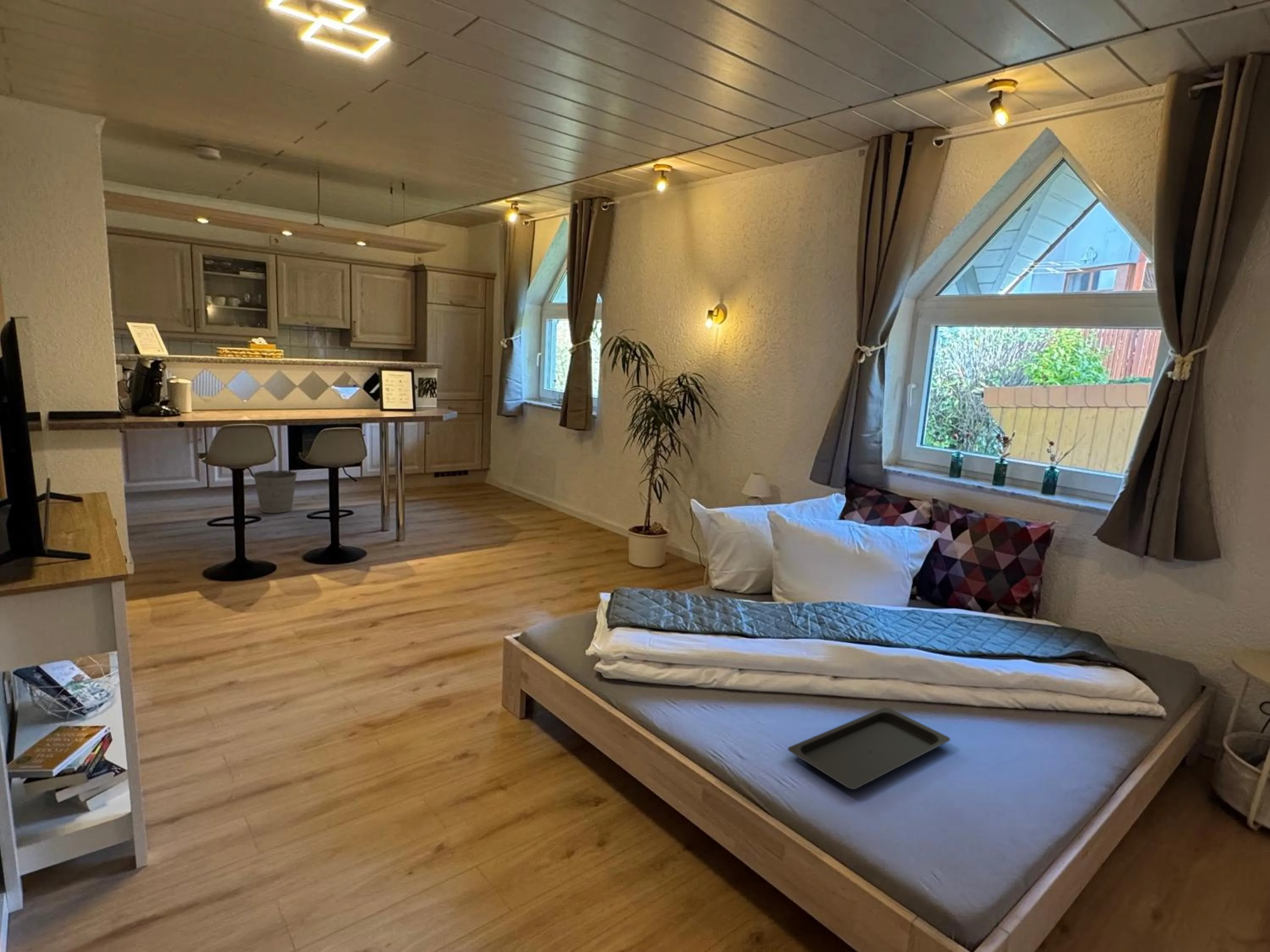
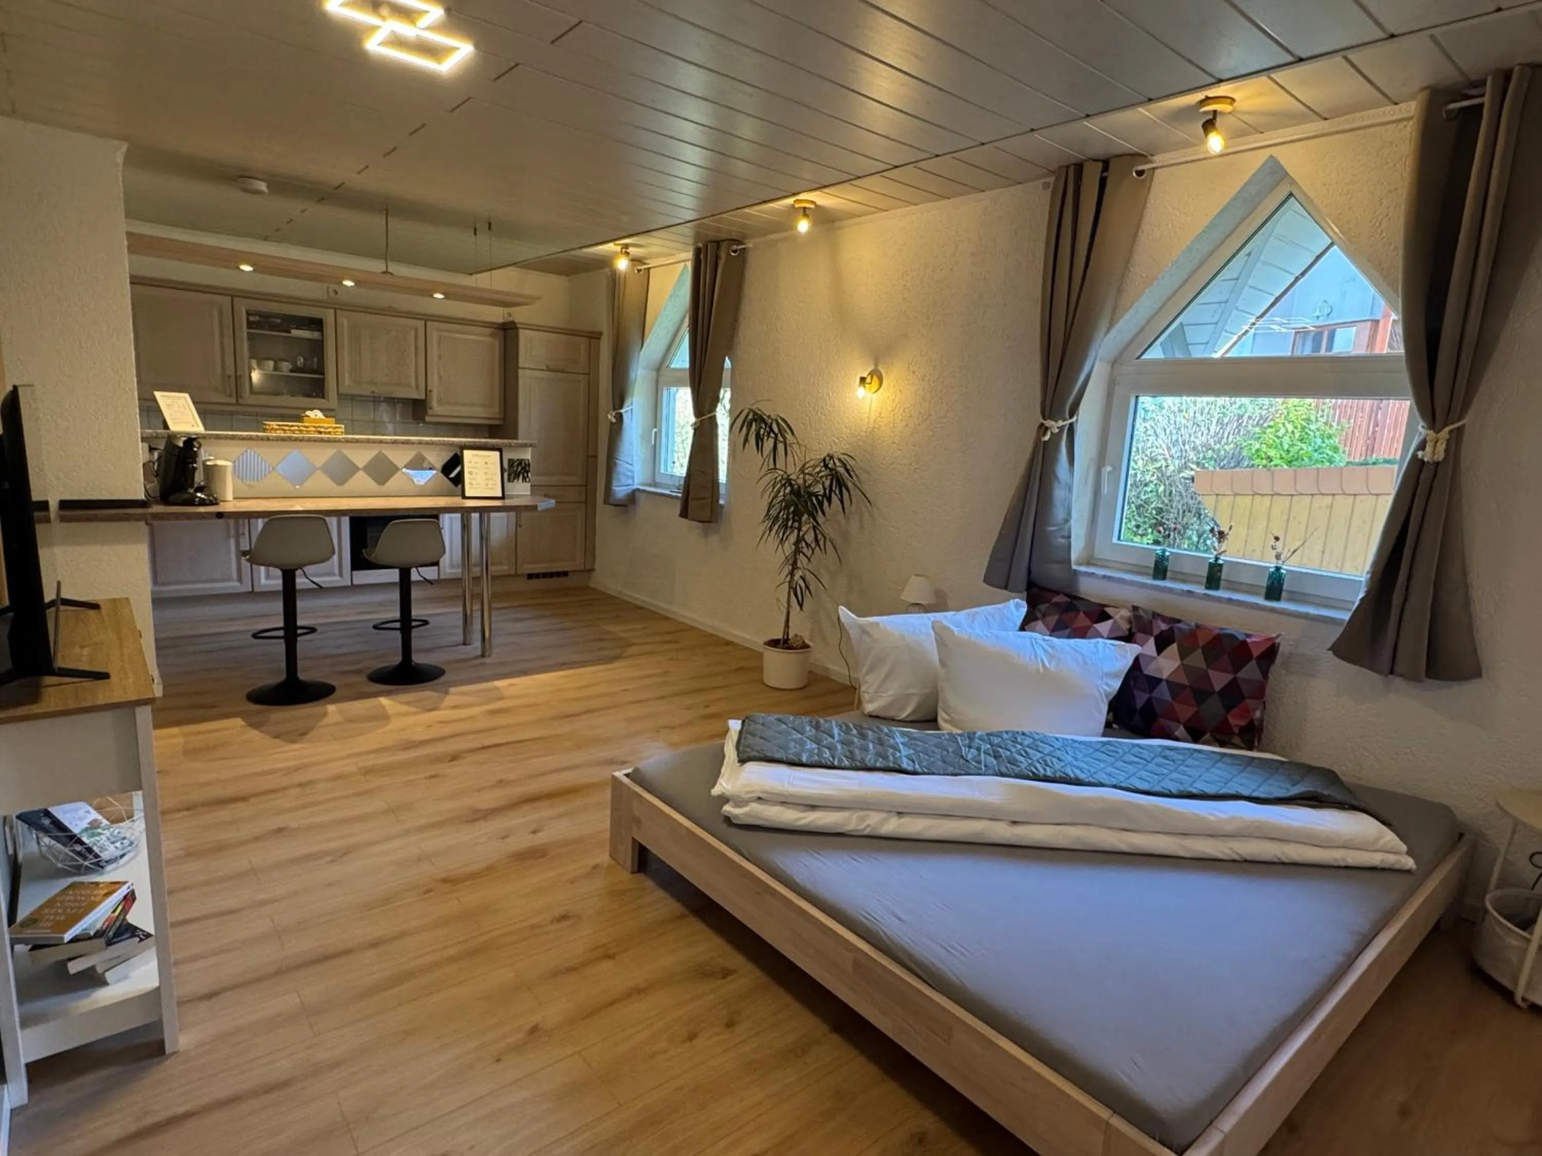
- bucket [252,470,298,514]
- serving tray [787,707,951,790]
